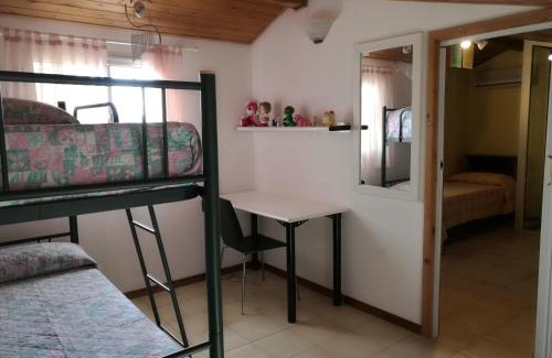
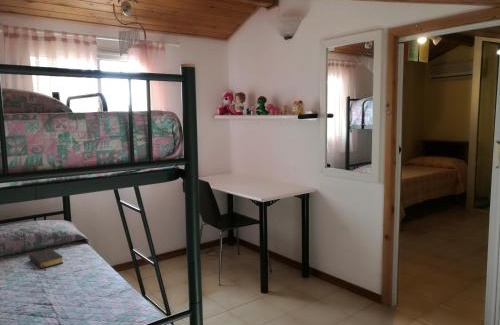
+ bible [28,248,64,271]
